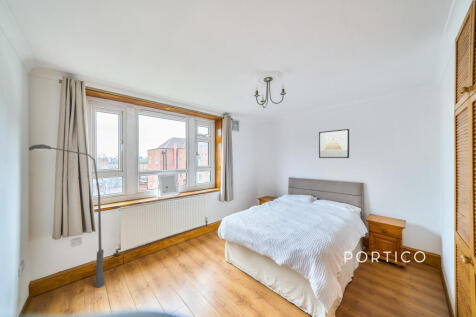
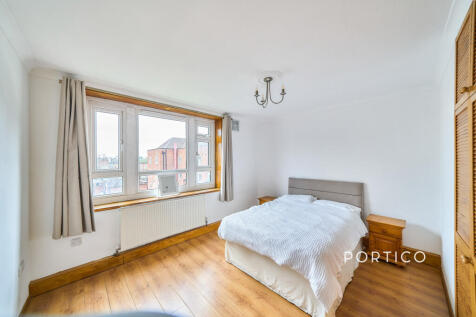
- floor lamp [28,143,106,289]
- wall art [318,128,350,159]
